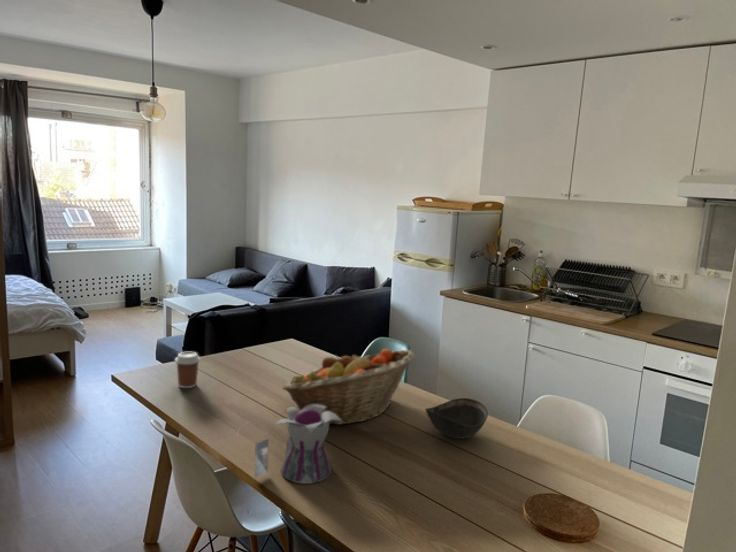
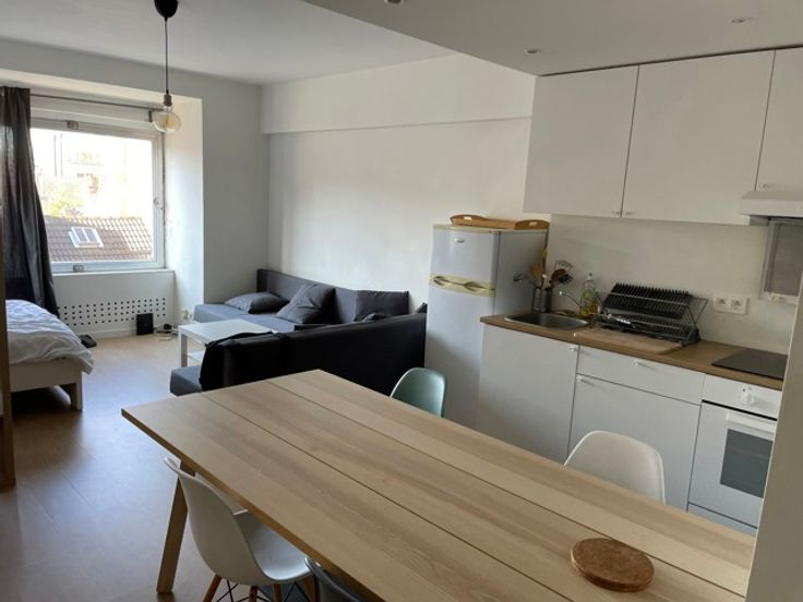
- bowl [424,397,489,440]
- coffee cup [174,351,202,389]
- teapot [254,405,342,485]
- fruit basket [282,348,415,426]
